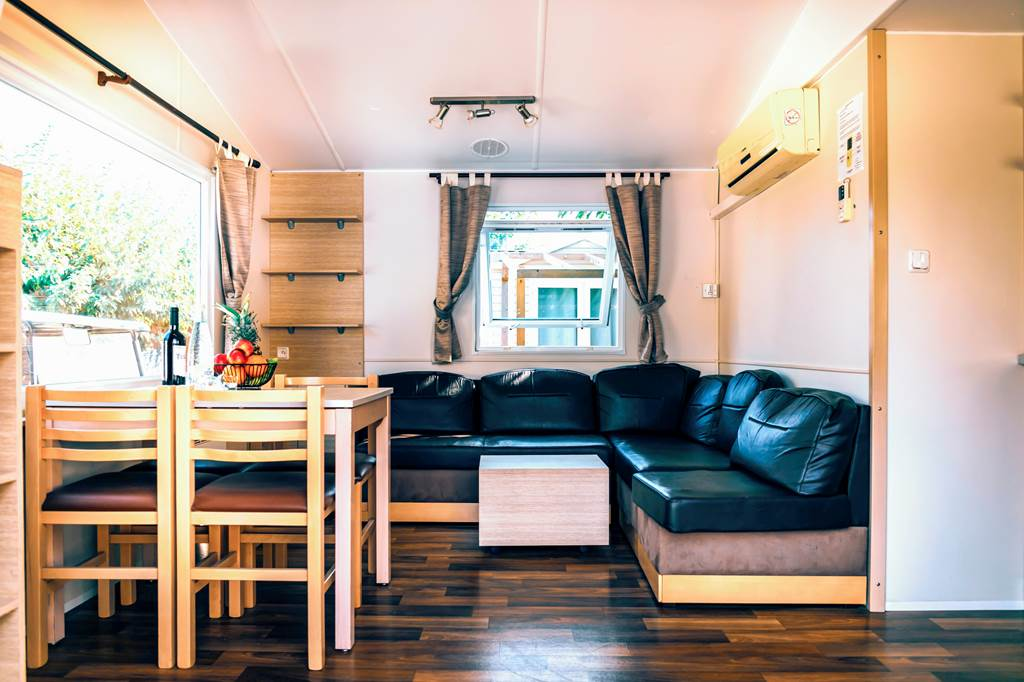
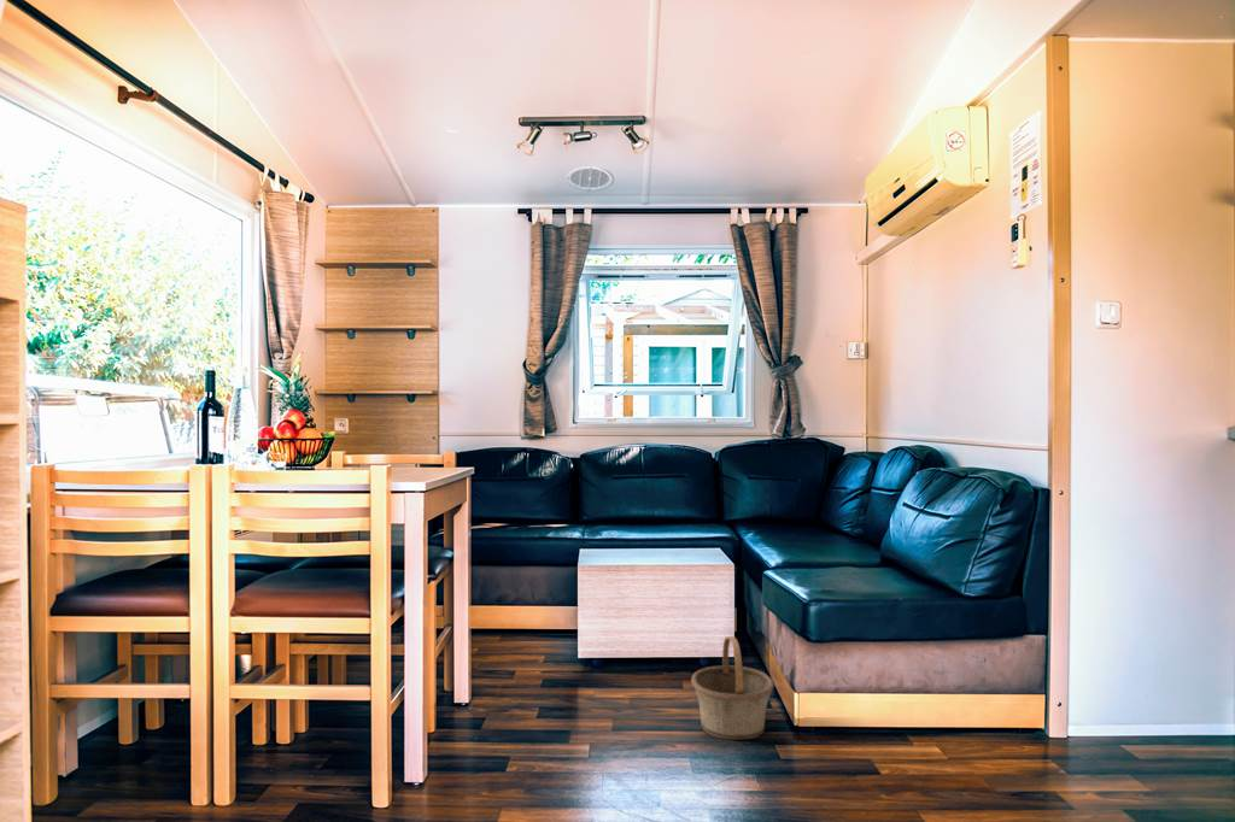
+ basket [690,635,775,741]
